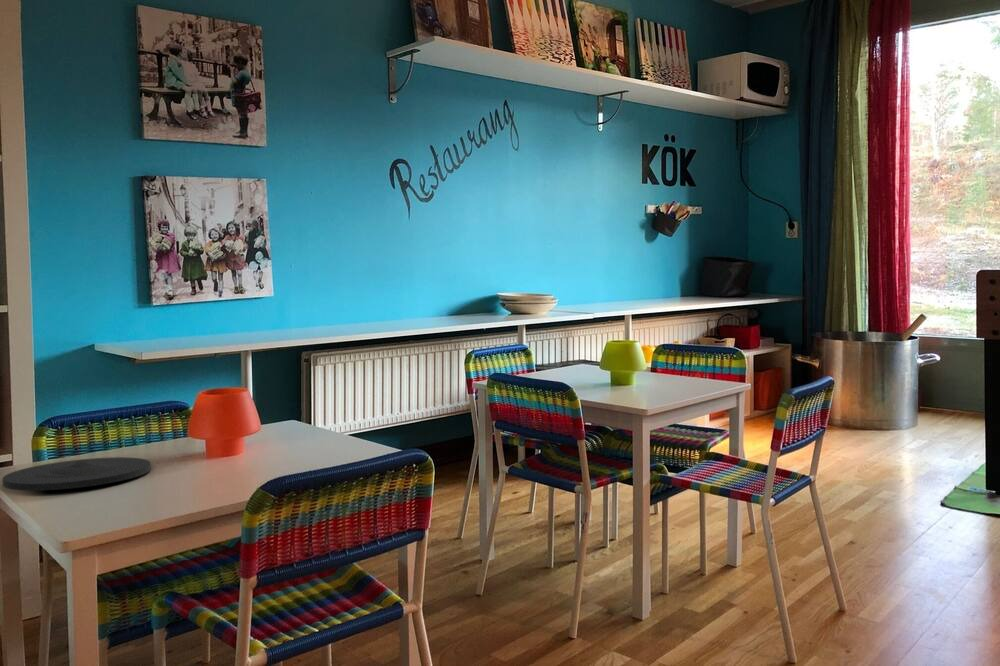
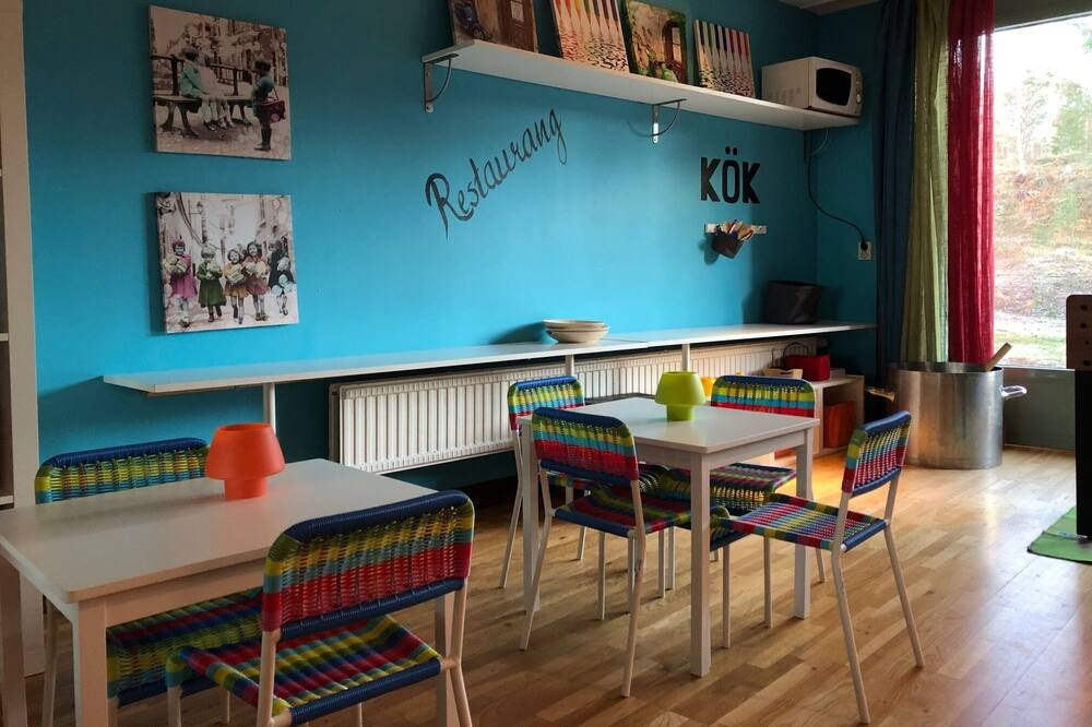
- plate [2,456,152,492]
